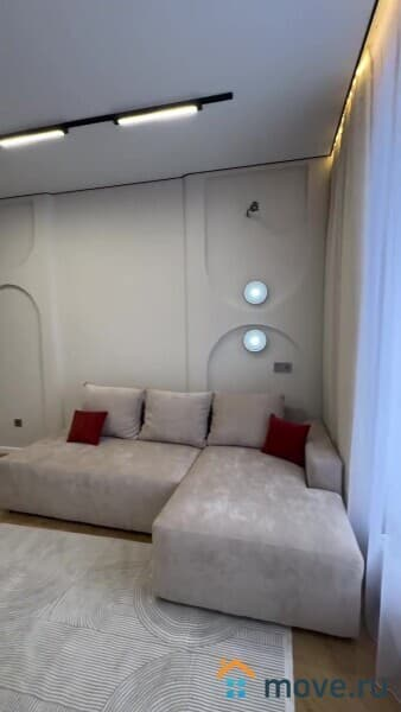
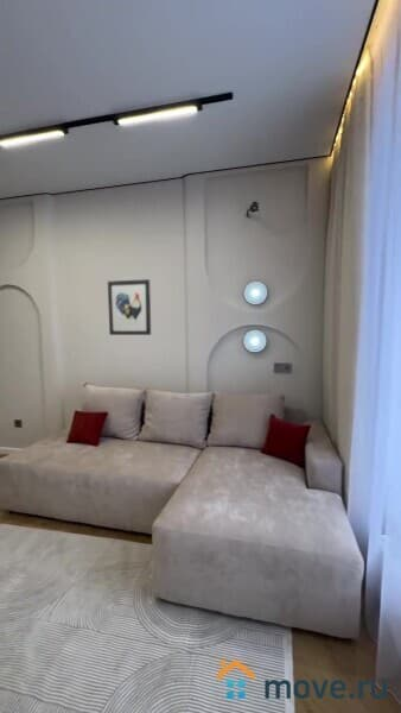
+ wall art [107,278,152,336]
